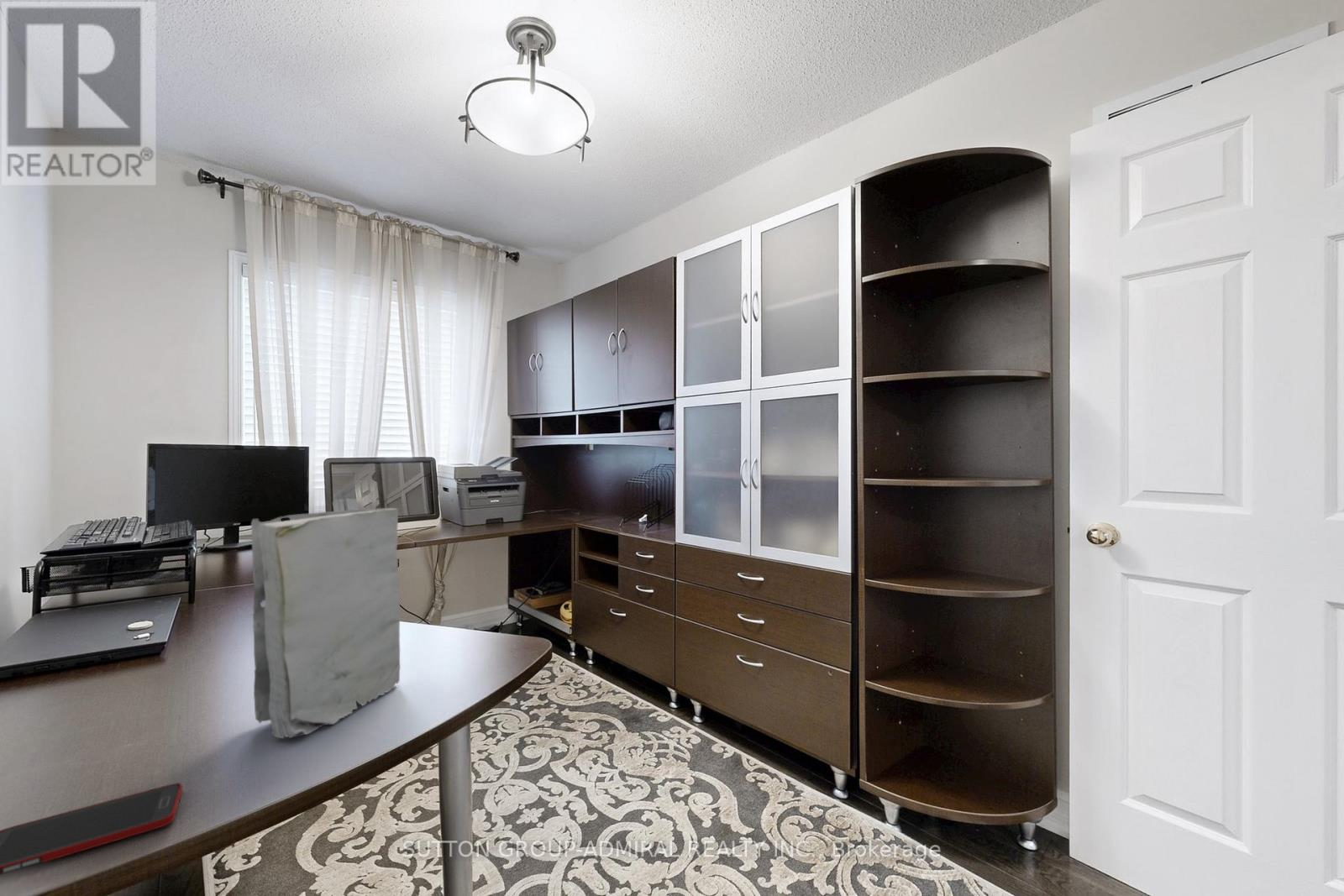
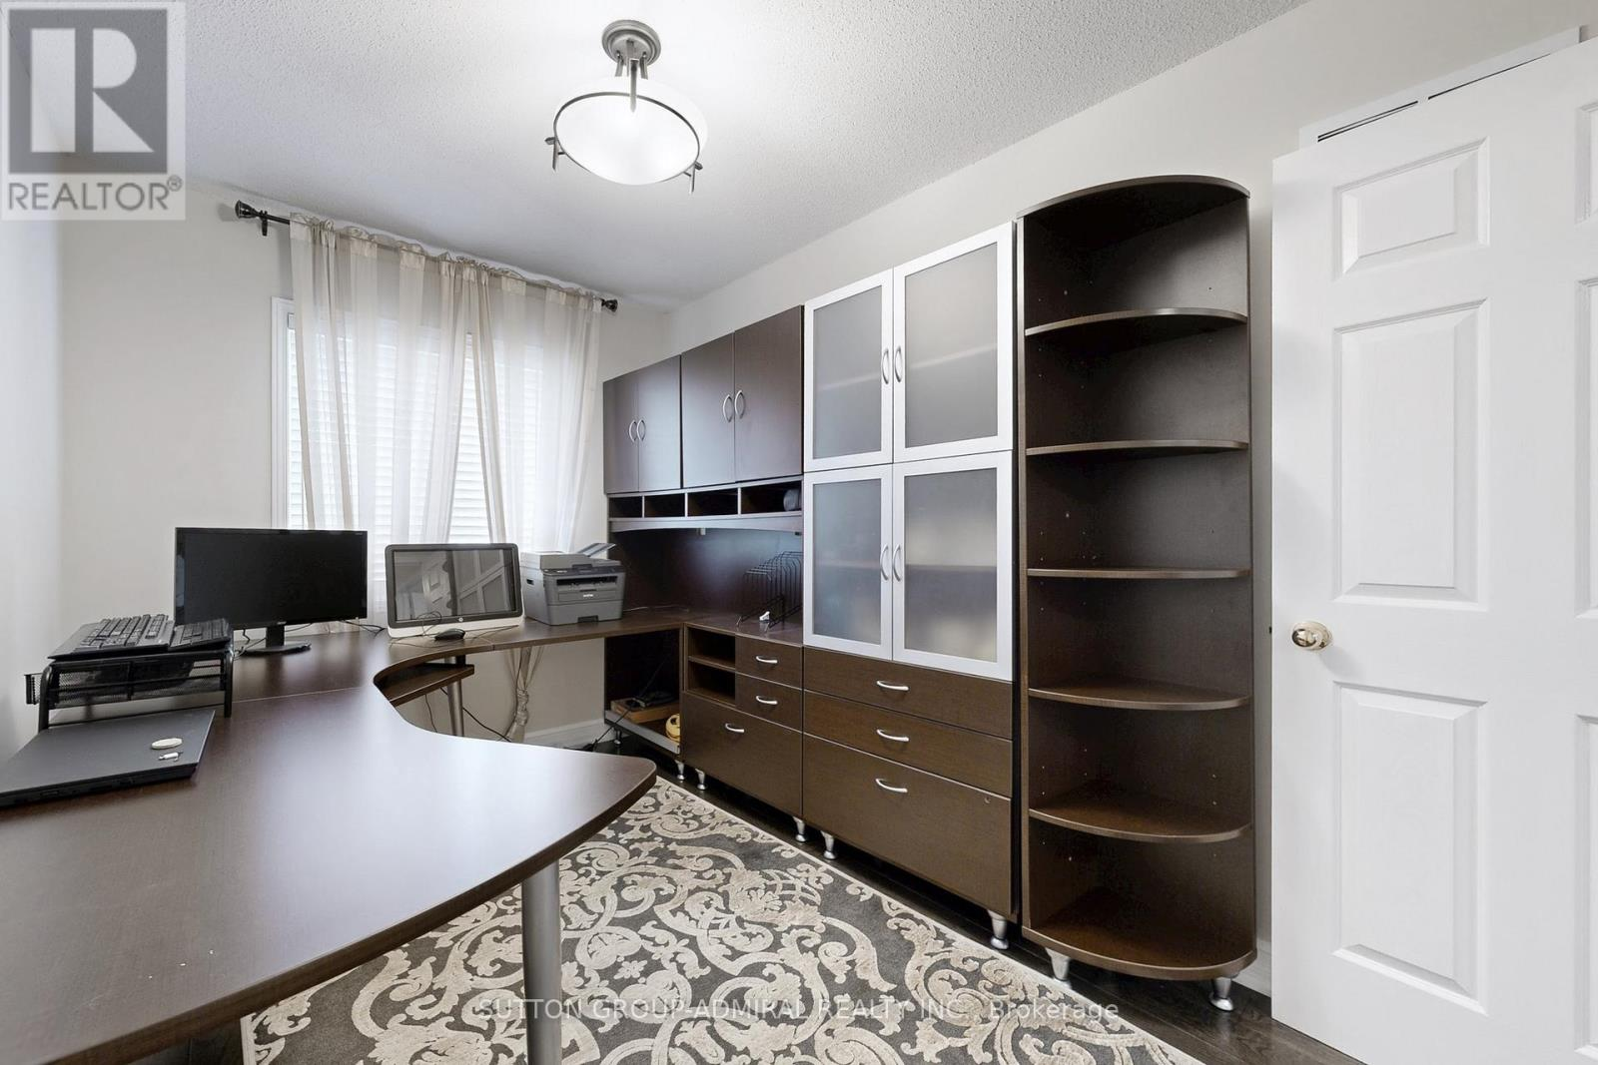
- book [250,507,402,739]
- cell phone [0,782,183,876]
